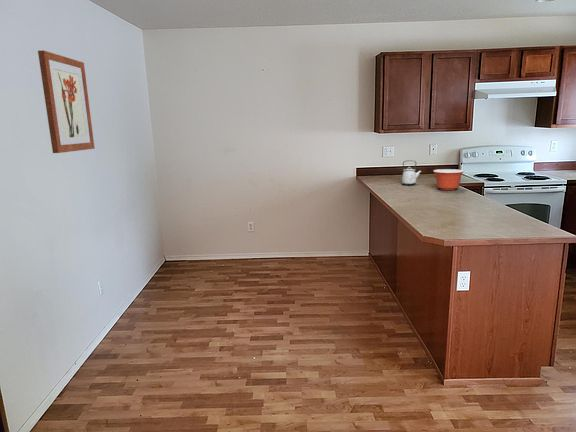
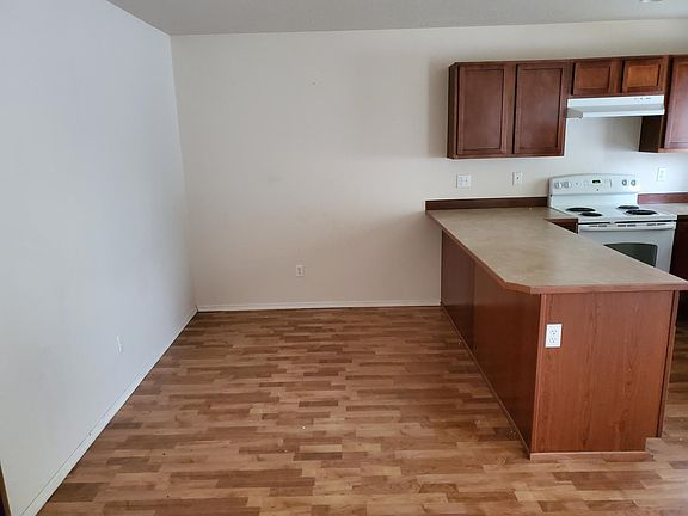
- kettle [401,159,422,186]
- wall art [37,49,96,154]
- mixing bowl [432,168,465,191]
